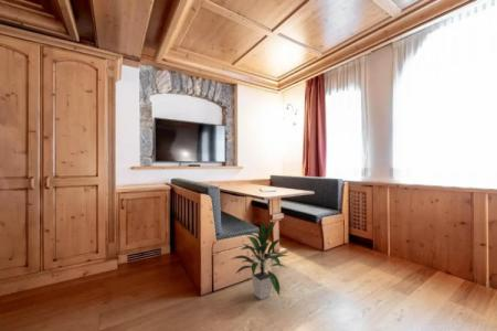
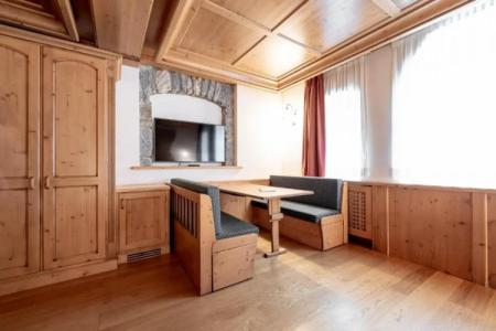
- indoor plant [230,220,288,300]
